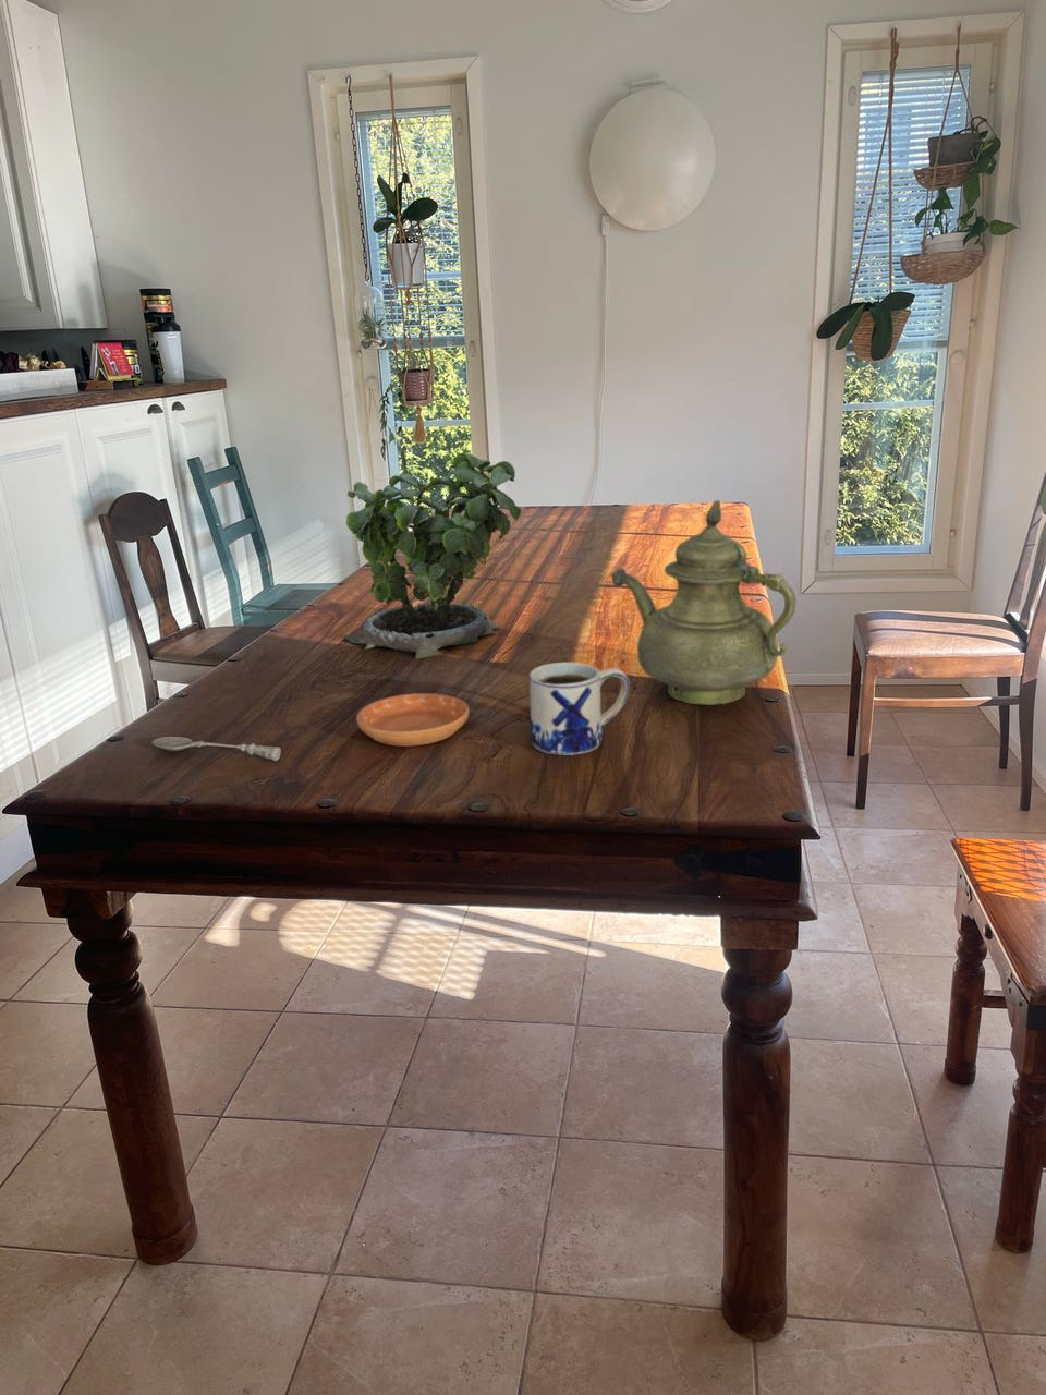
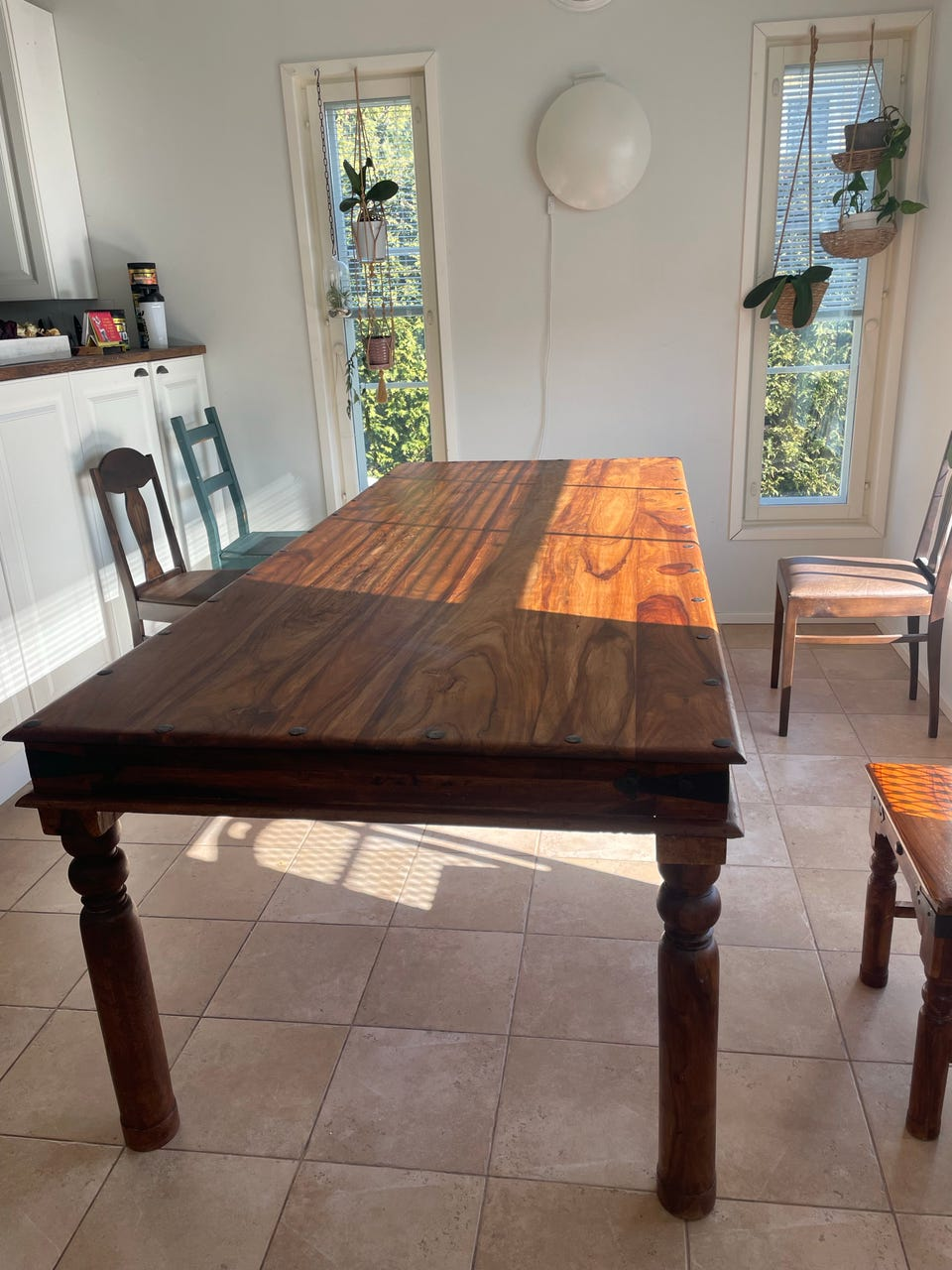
- potted plant [342,446,522,660]
- soupspoon [152,736,282,762]
- saucer [355,692,470,748]
- teapot [610,499,798,706]
- mug [528,661,631,757]
